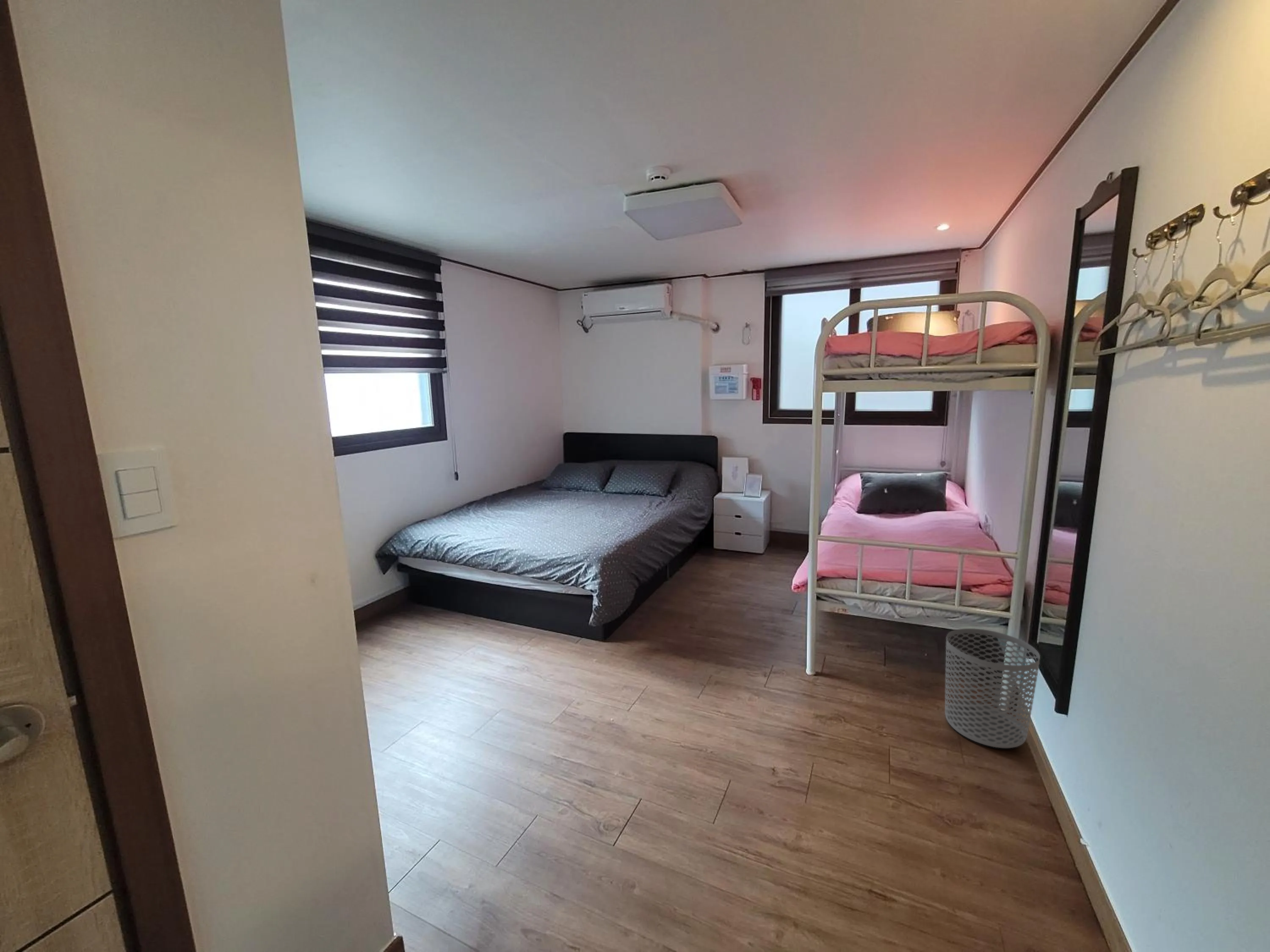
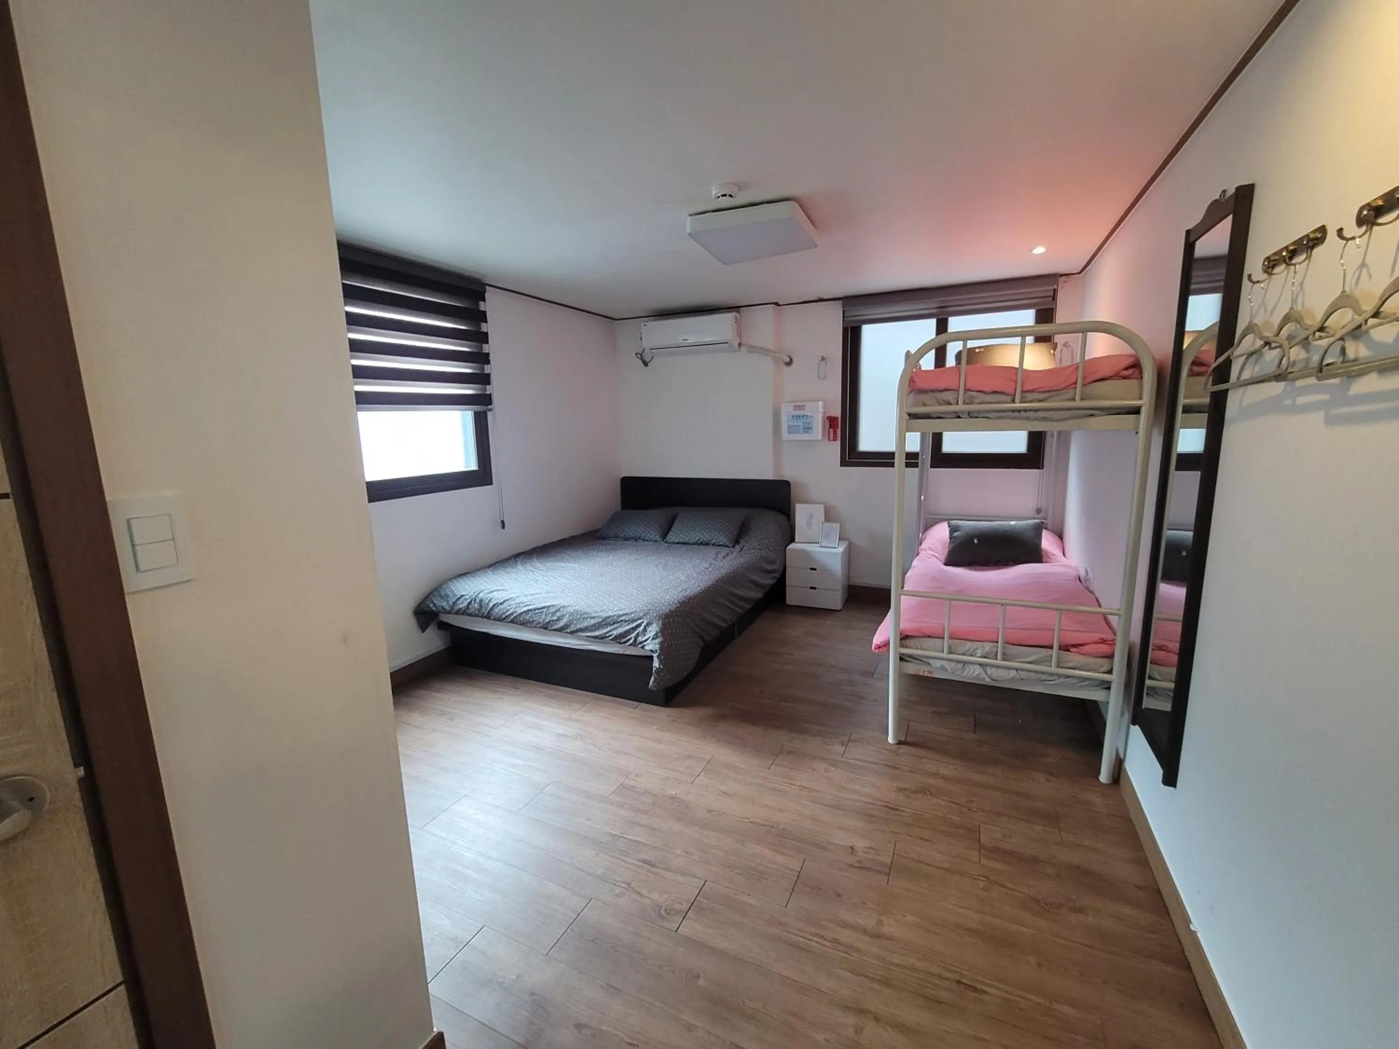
- waste bin [944,628,1041,748]
